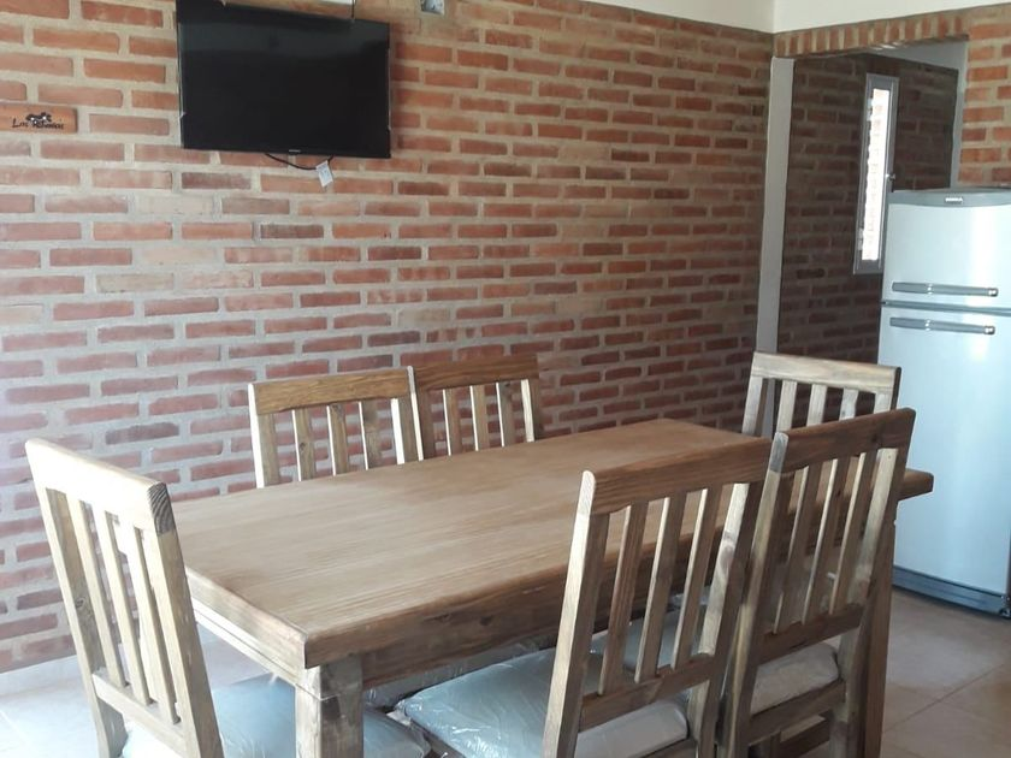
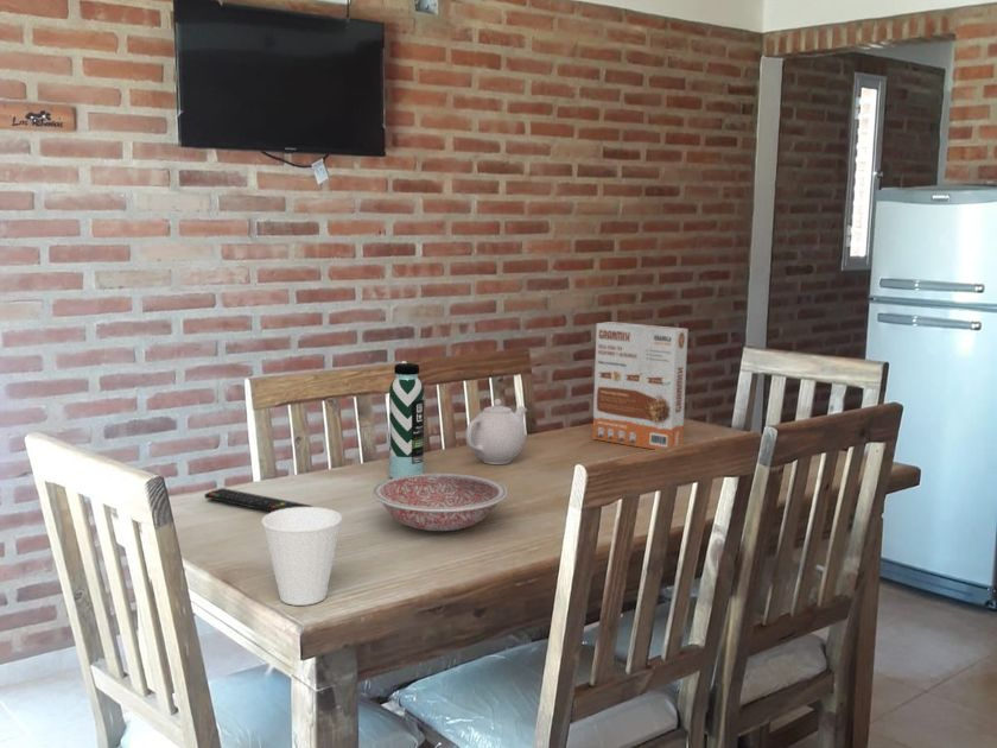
+ bowl [372,473,508,532]
+ remote control [203,487,315,513]
+ cup [261,506,343,607]
+ cereal box [591,321,690,450]
+ teapot [464,398,528,465]
+ water bottle [388,362,425,478]
